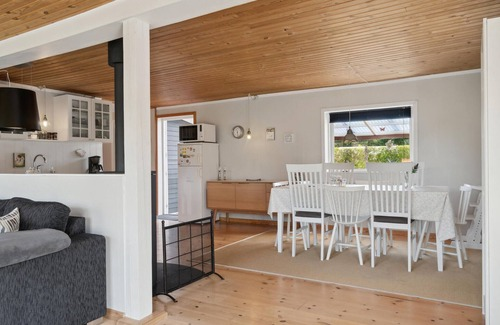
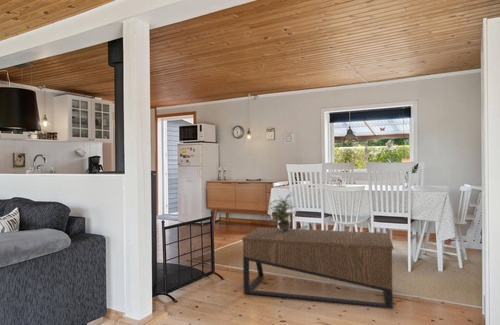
+ potted plant [265,192,302,231]
+ bench [241,226,394,309]
